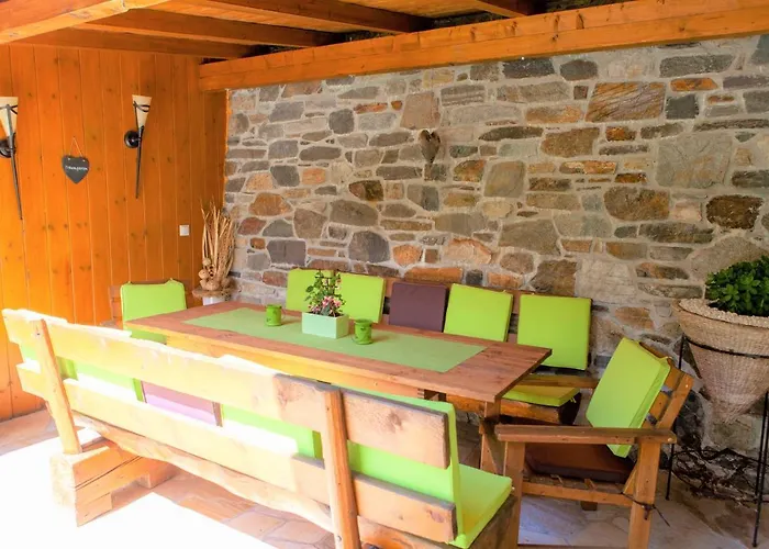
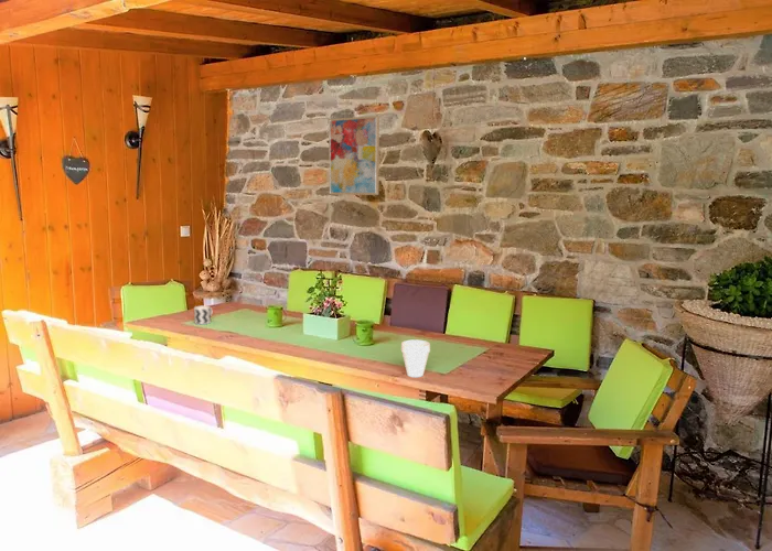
+ wall art [328,115,380,196]
+ cup [193,305,213,325]
+ cup [400,338,431,378]
